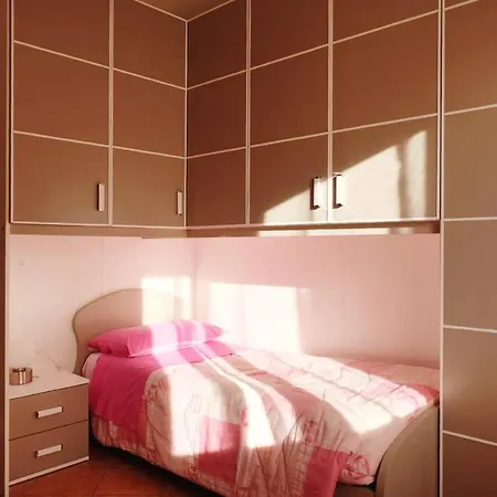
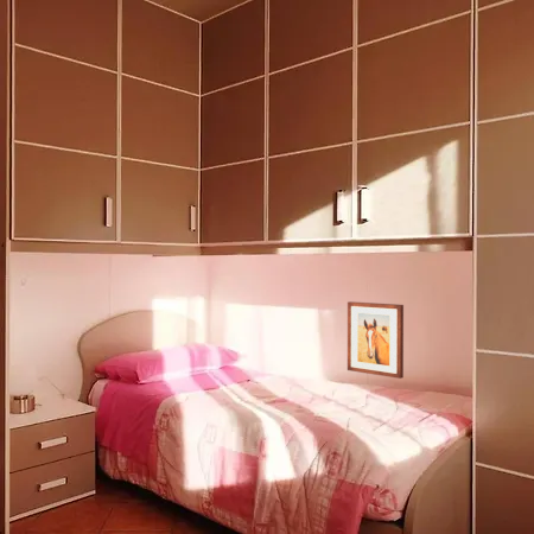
+ wall art [347,300,405,380]
